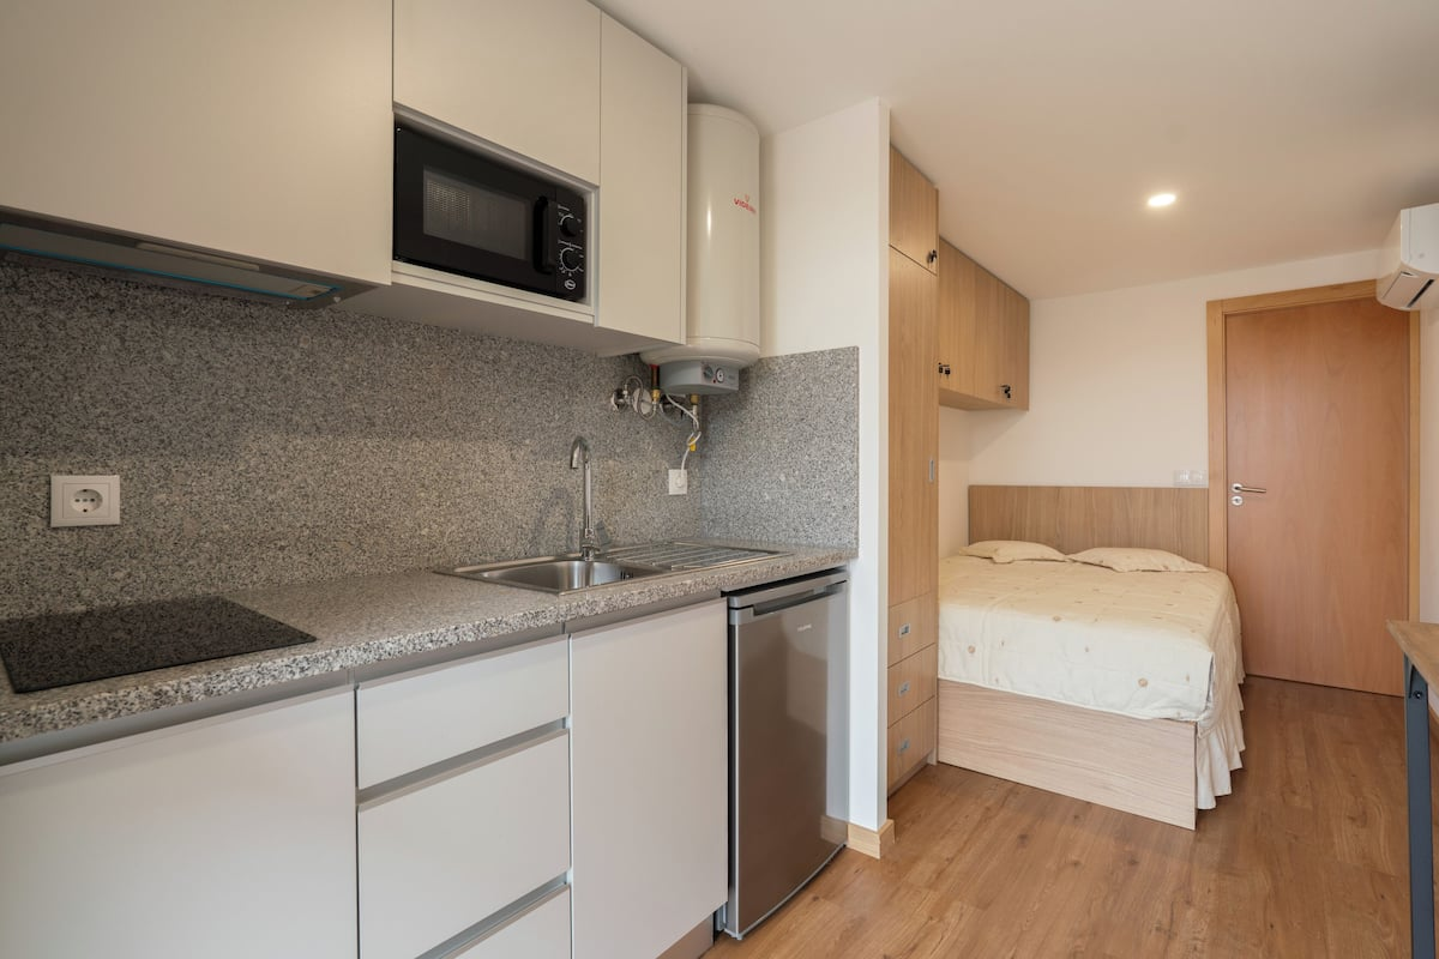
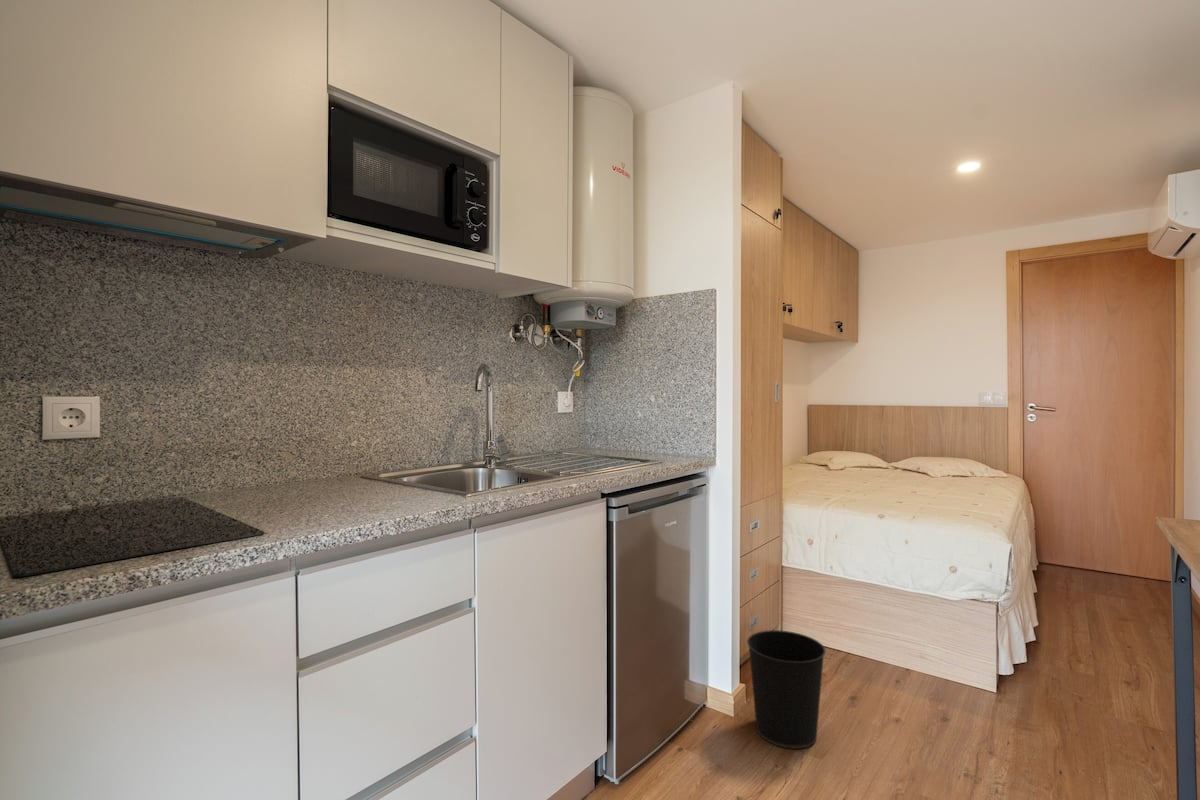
+ wastebasket [746,629,827,750]
